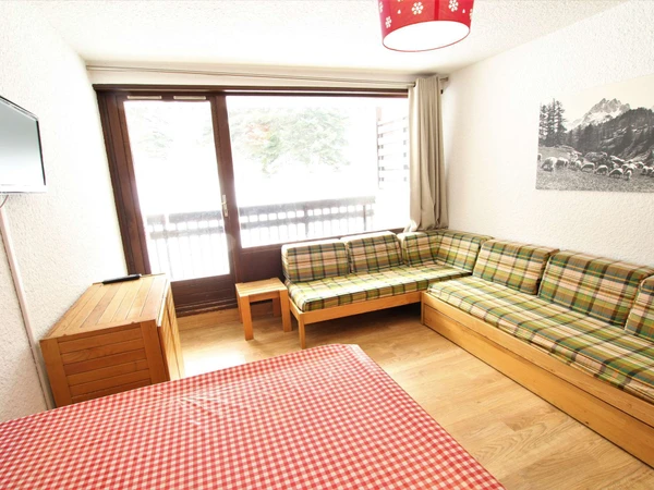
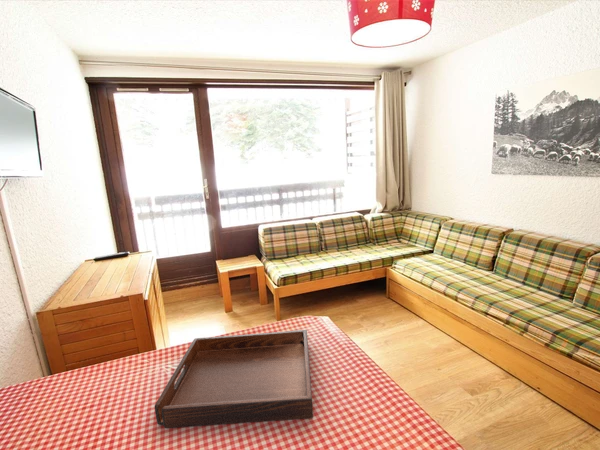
+ serving tray [154,329,314,429]
